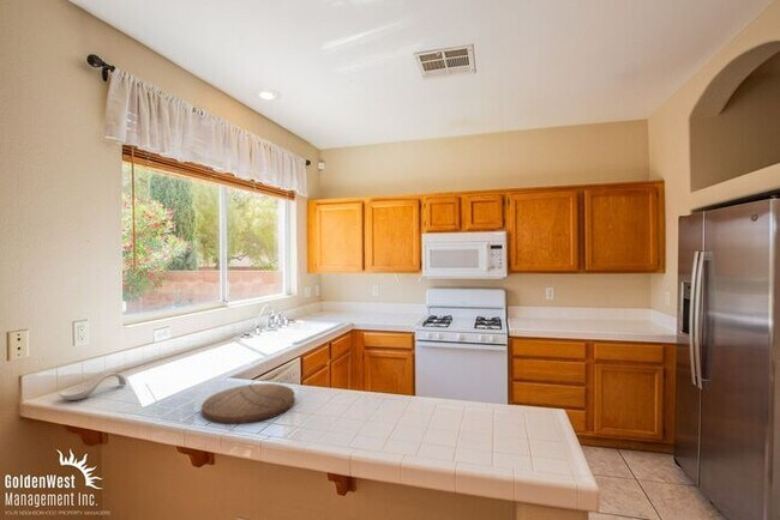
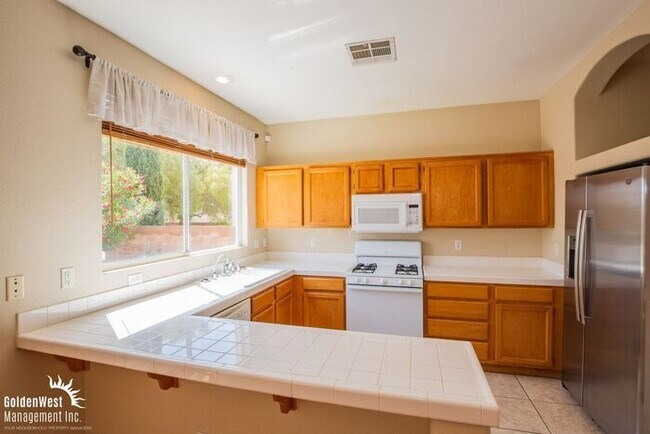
- cutting board [200,382,295,425]
- spoon rest [58,371,127,401]
